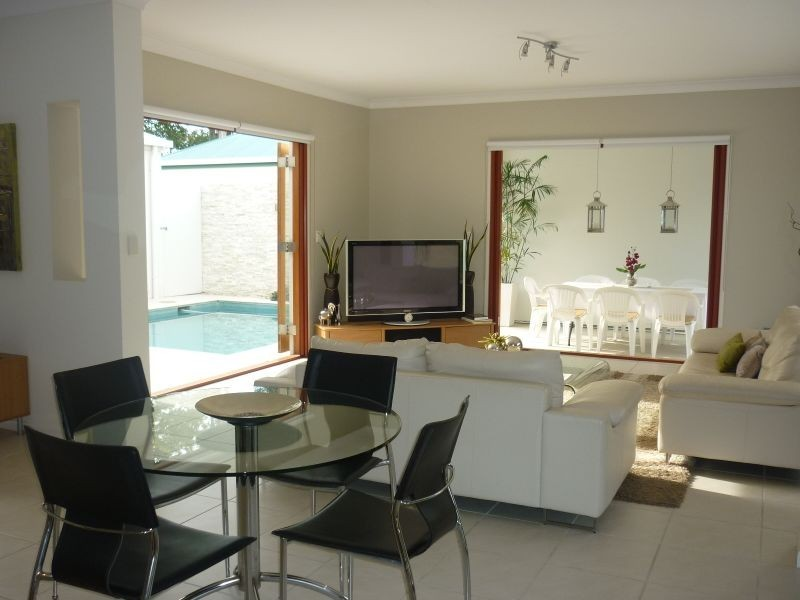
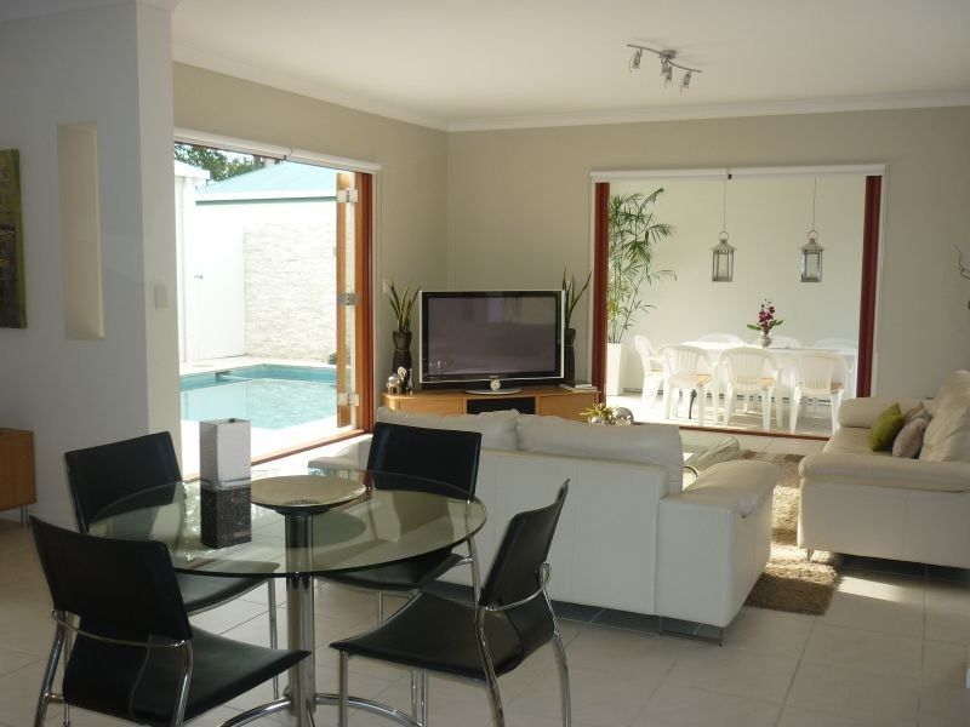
+ vase [198,417,252,550]
